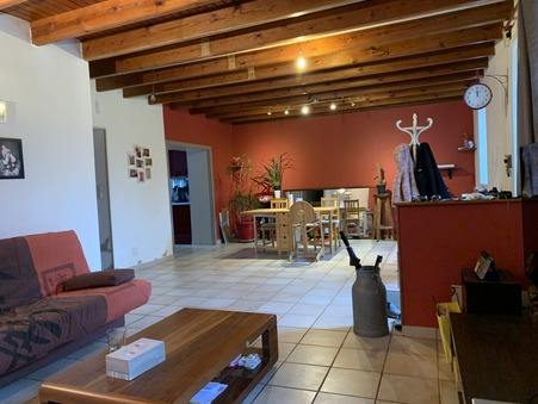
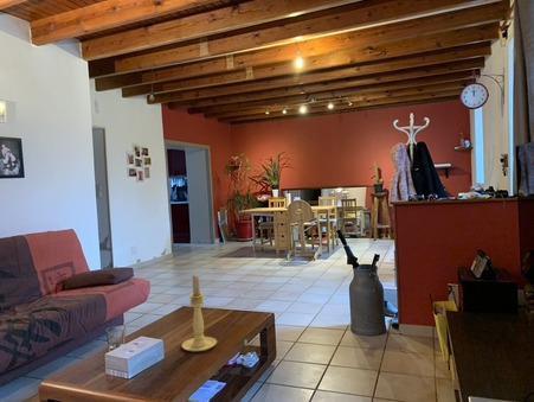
+ candle holder [181,274,218,352]
